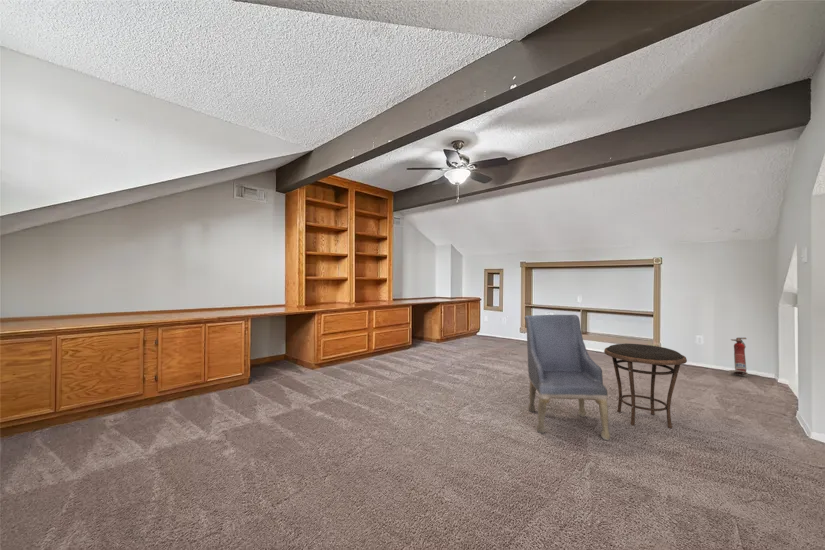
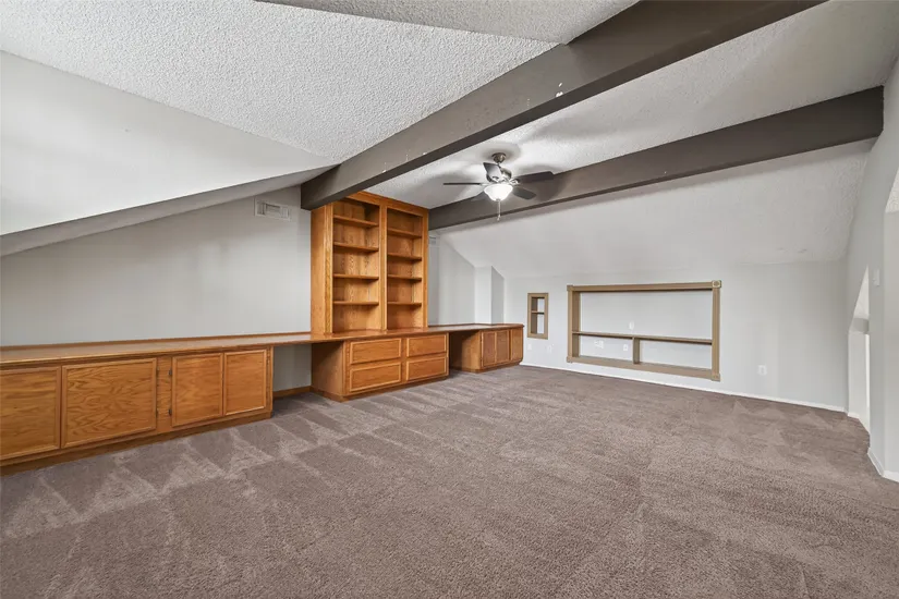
- fire extinguisher [727,337,749,376]
- armchair [524,314,611,441]
- side table [603,343,688,429]
